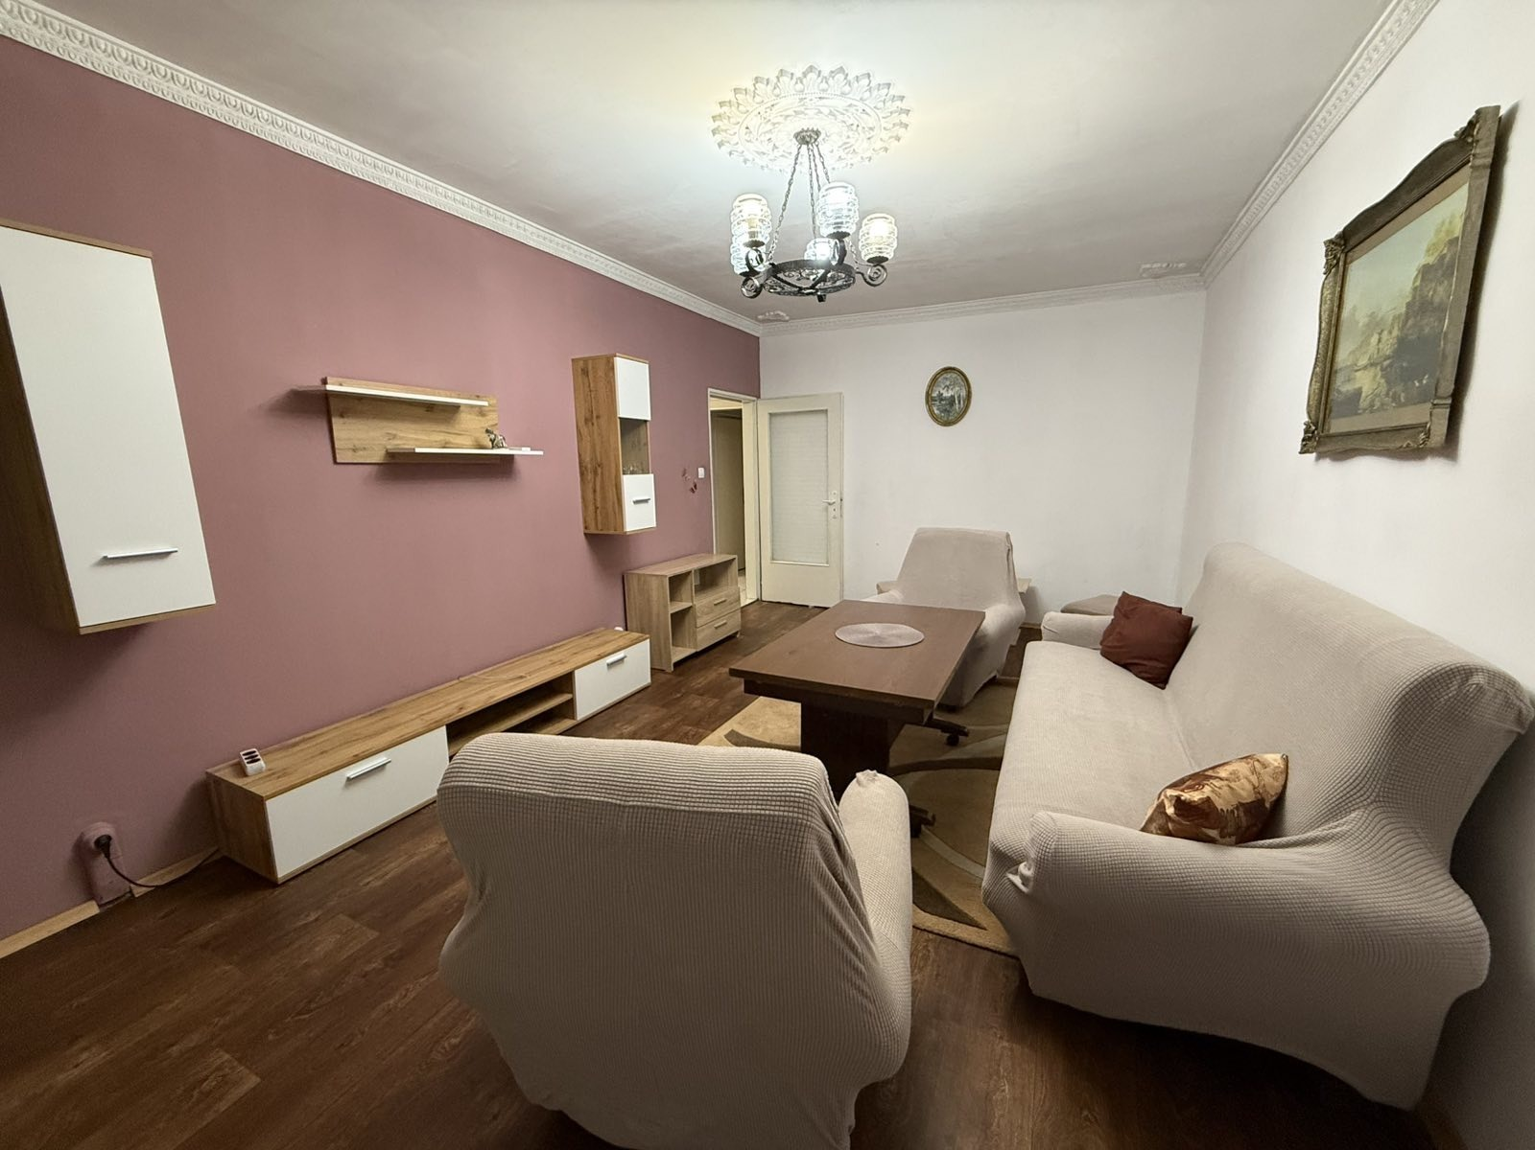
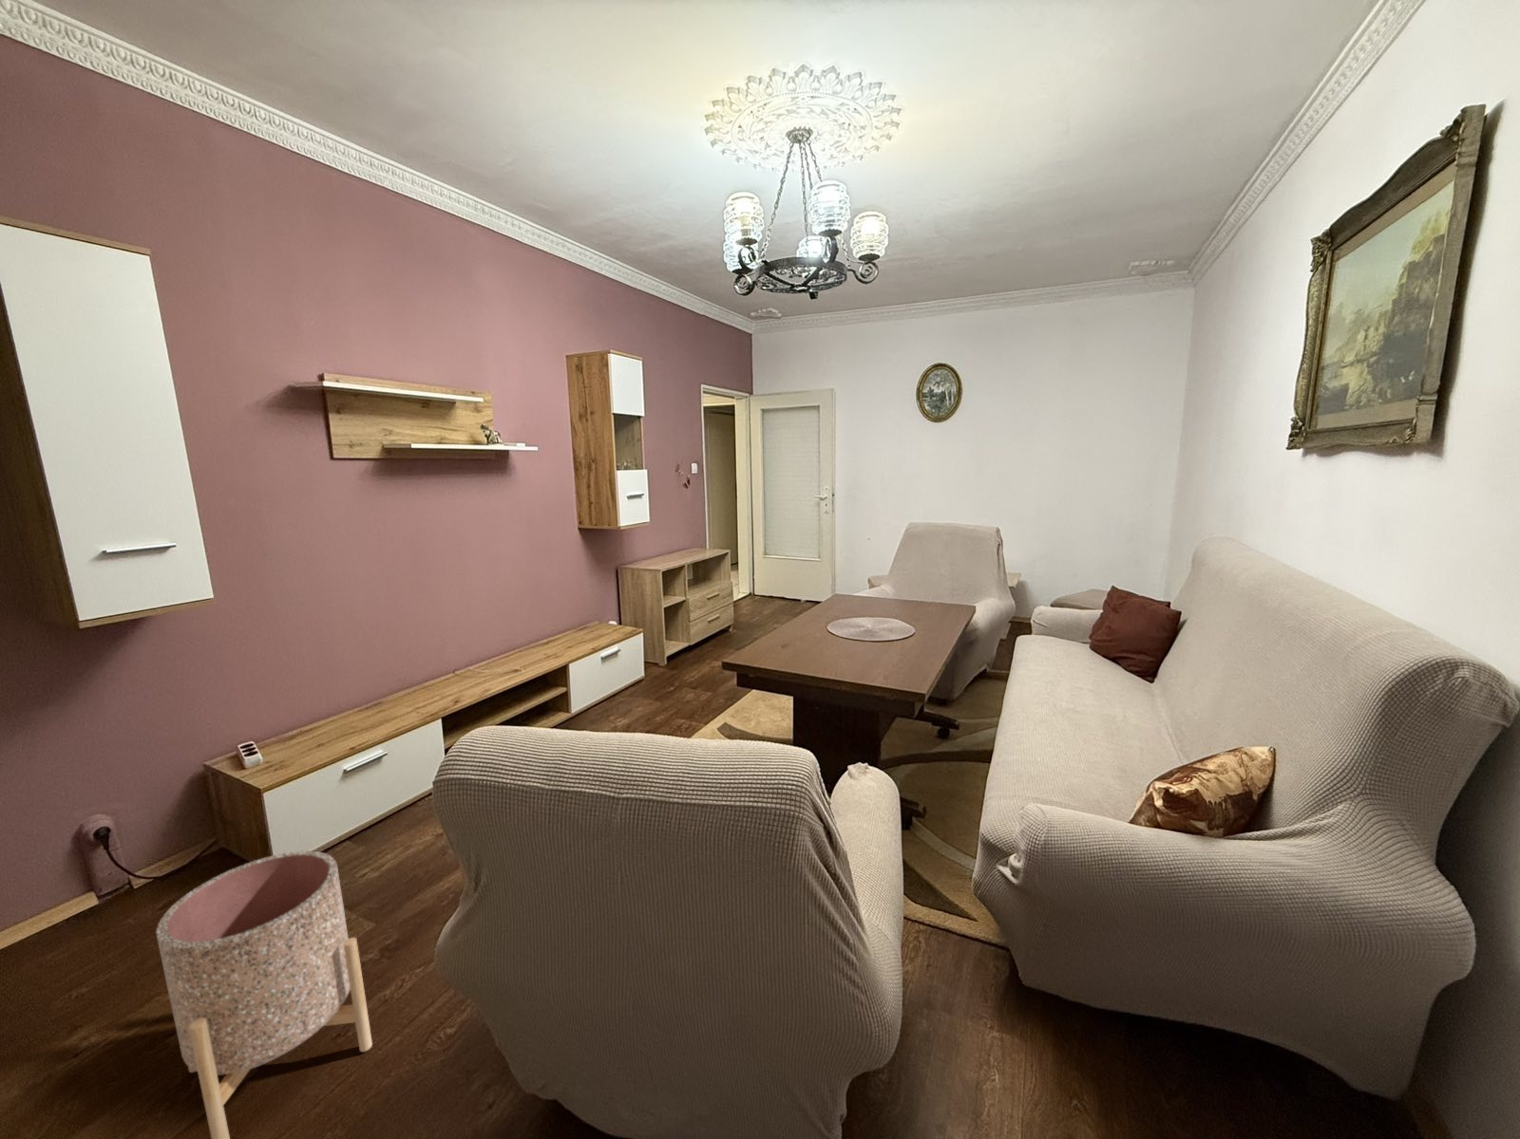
+ planter [154,851,373,1139]
